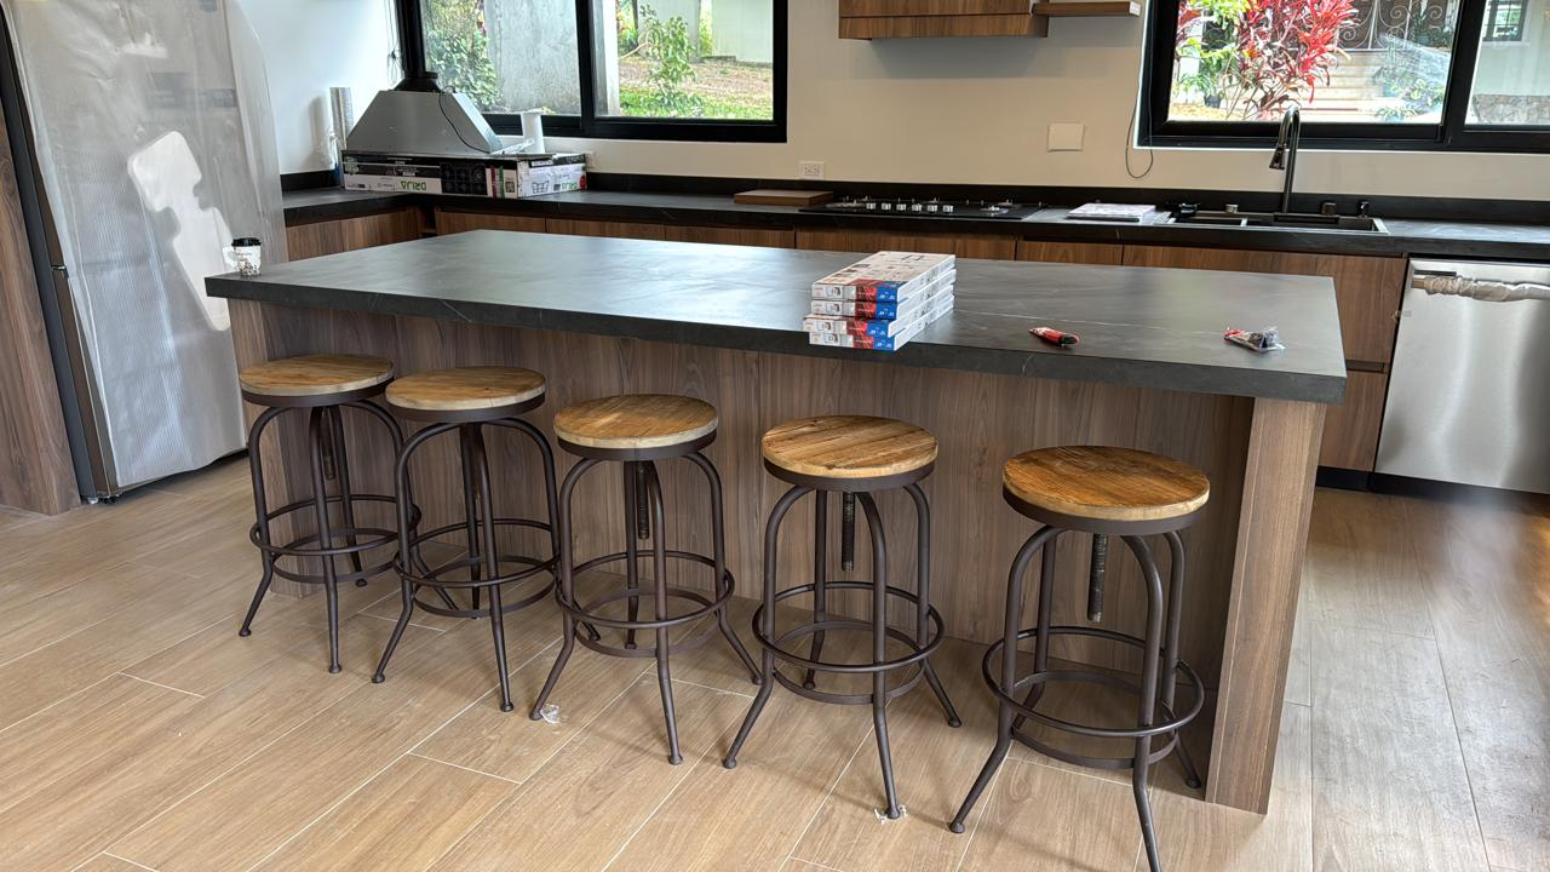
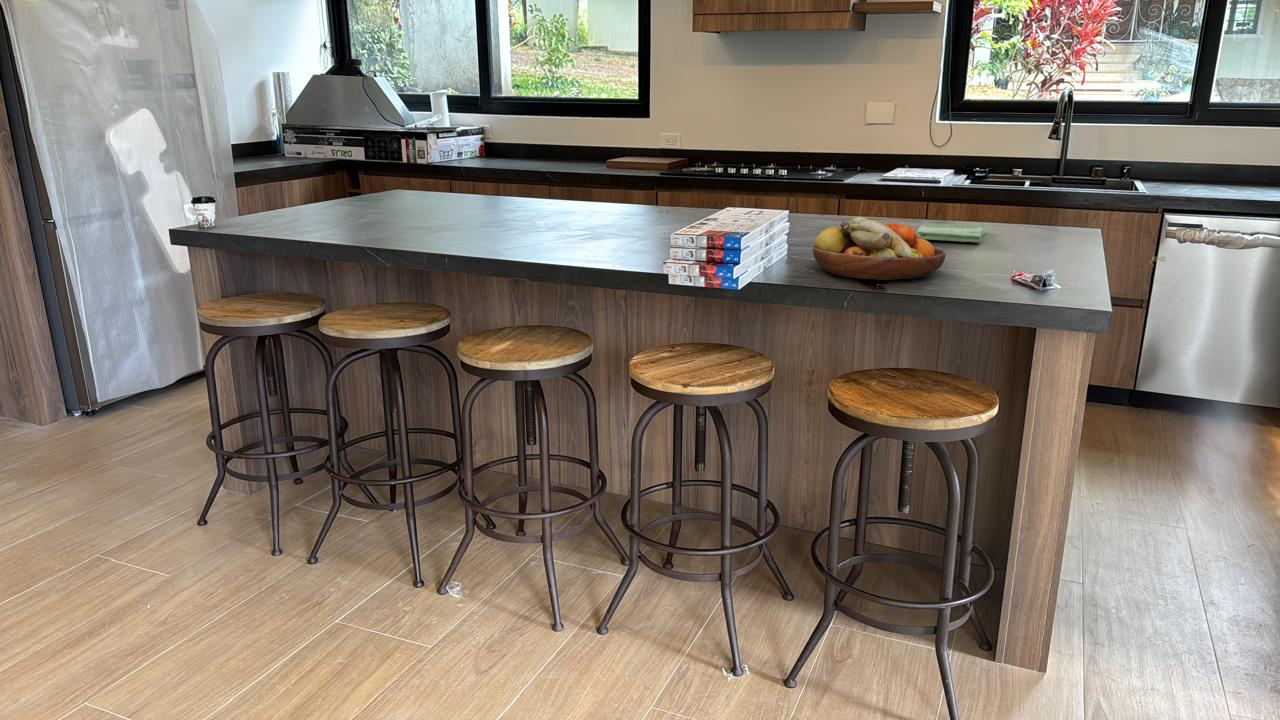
+ fruit bowl [812,216,947,281]
+ dish towel [915,222,988,243]
